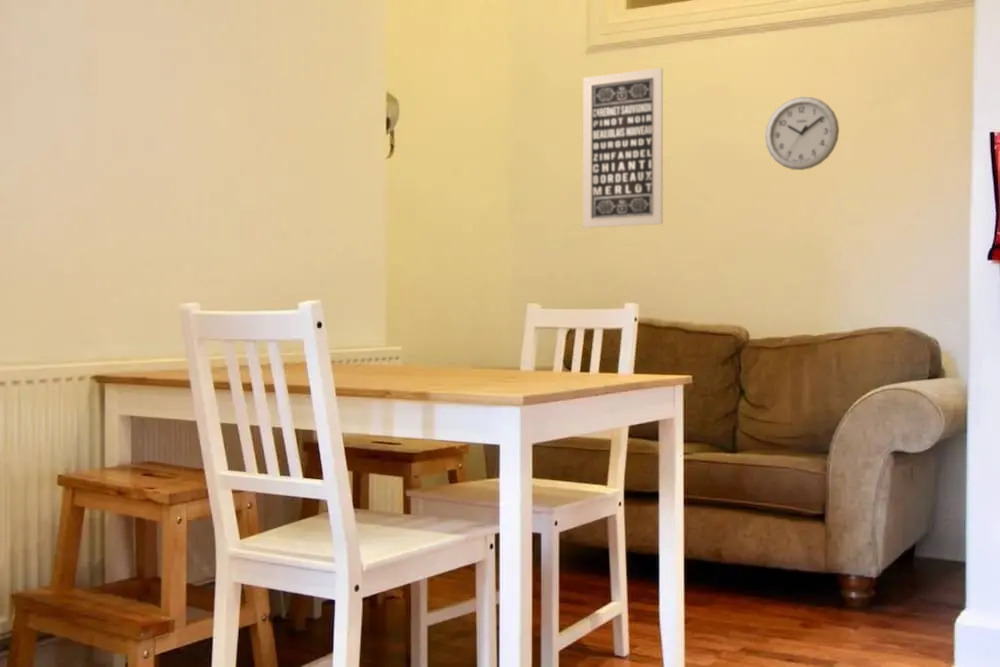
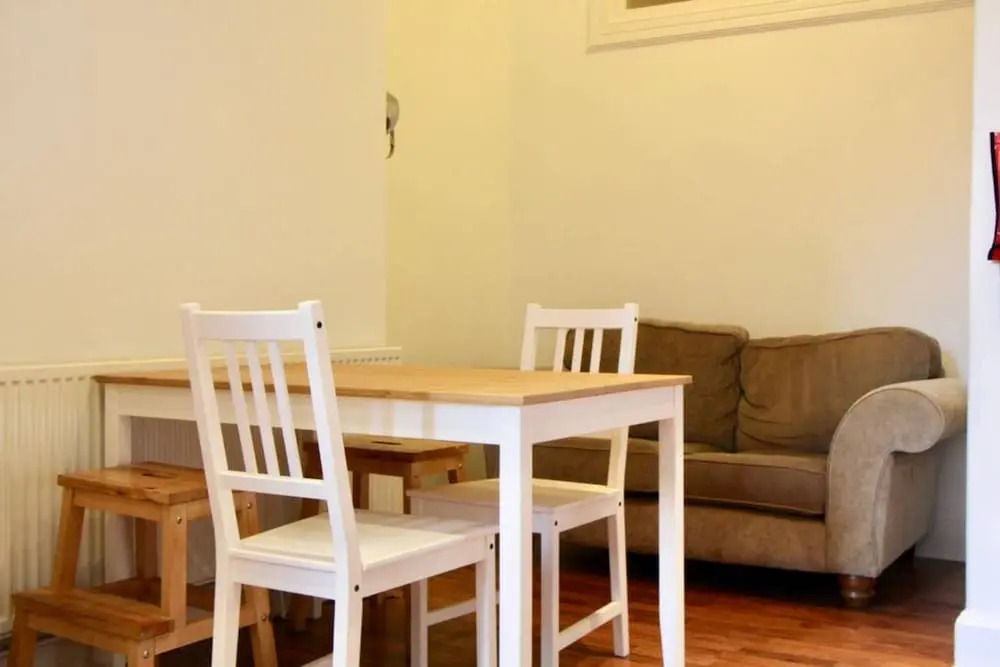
- wall clock [764,96,840,171]
- wall art [582,67,664,229]
